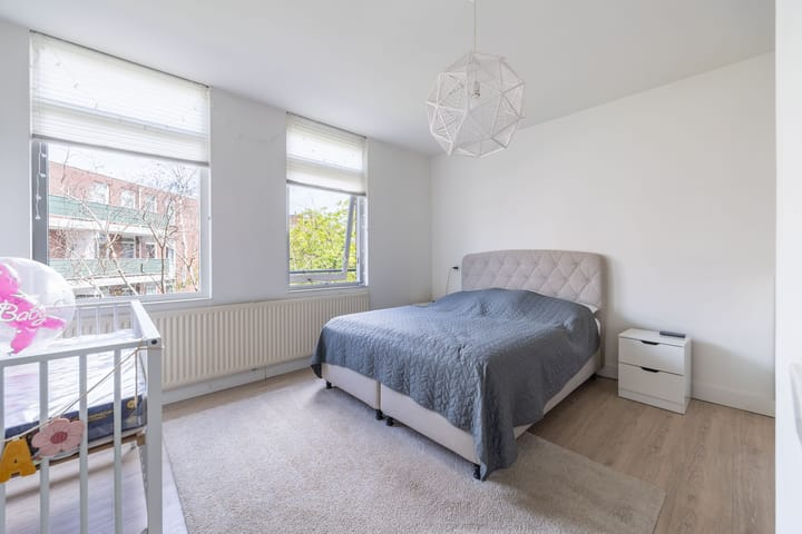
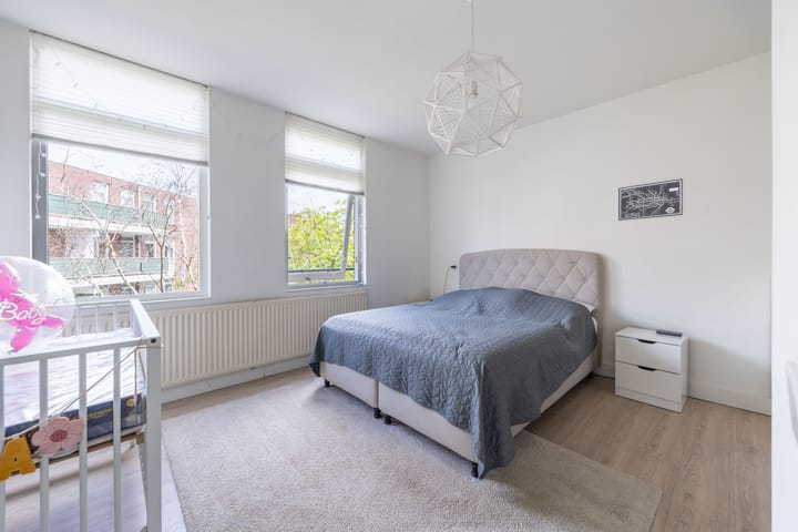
+ wall art [617,177,684,222]
